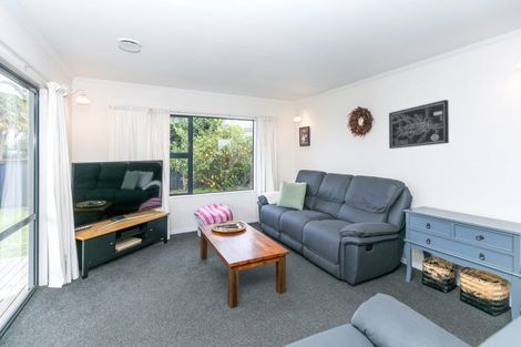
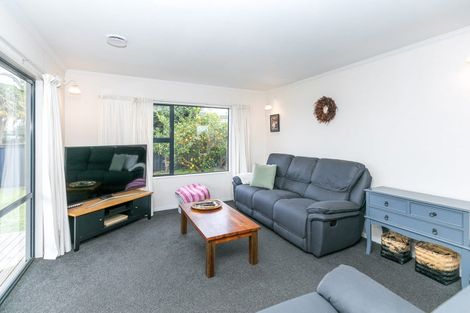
- wall art [388,99,450,150]
